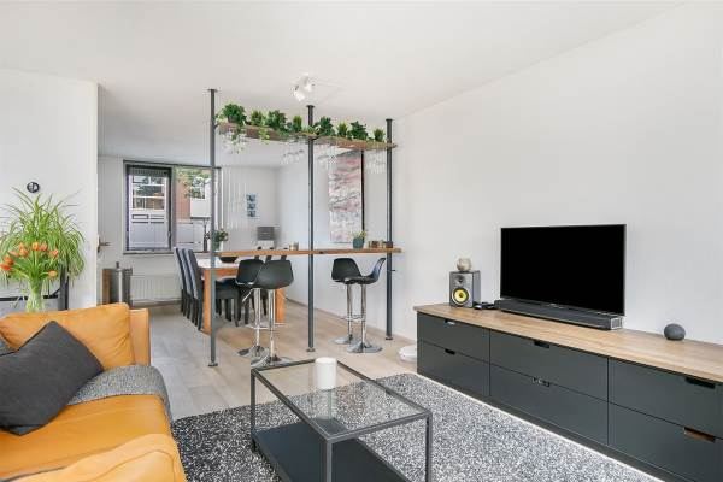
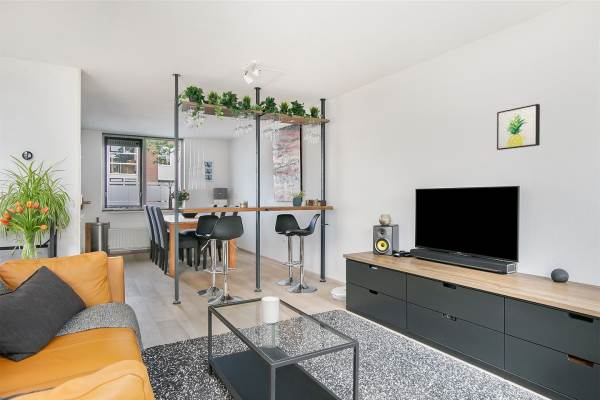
+ wall art [496,103,541,151]
